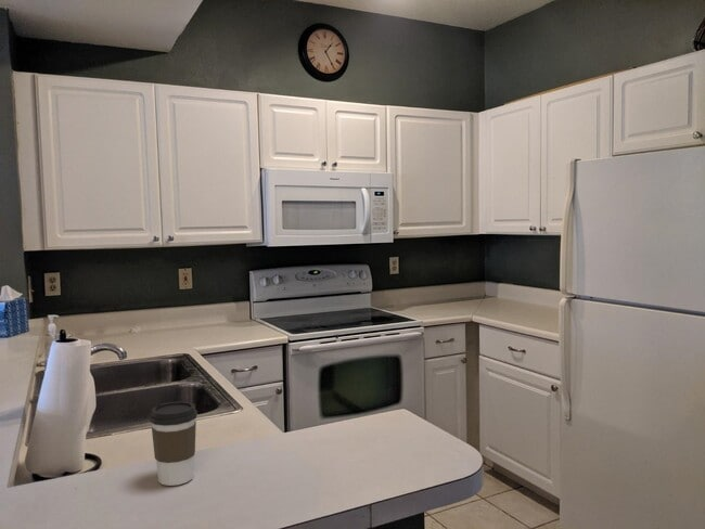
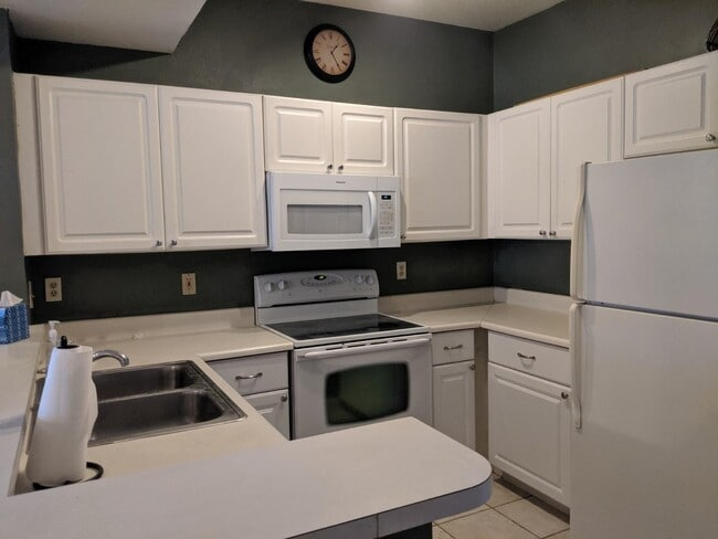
- coffee cup [149,400,198,487]
